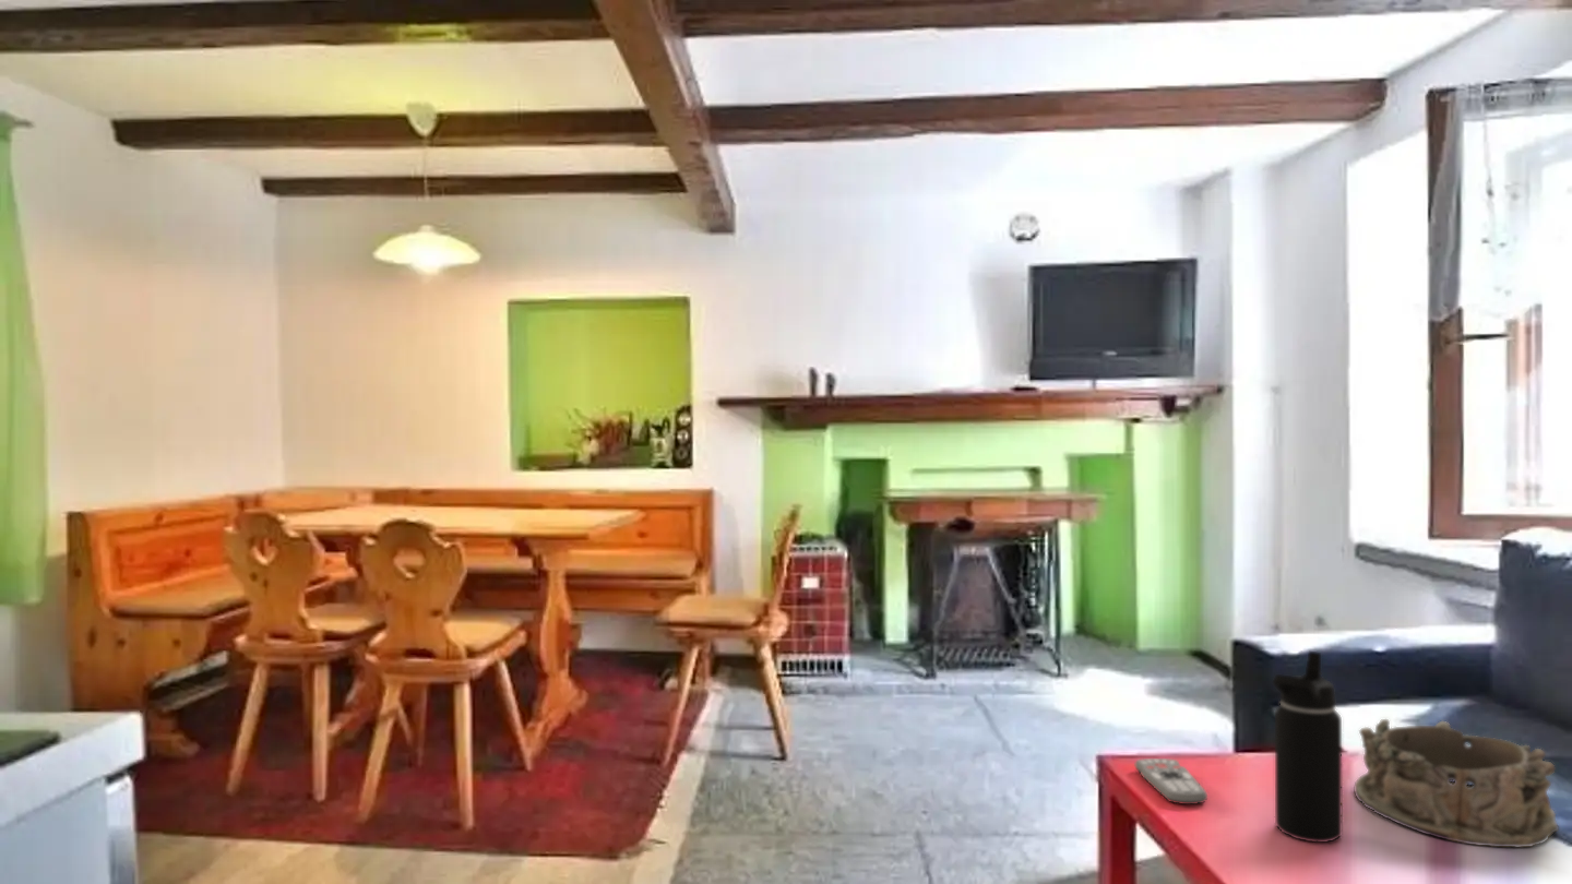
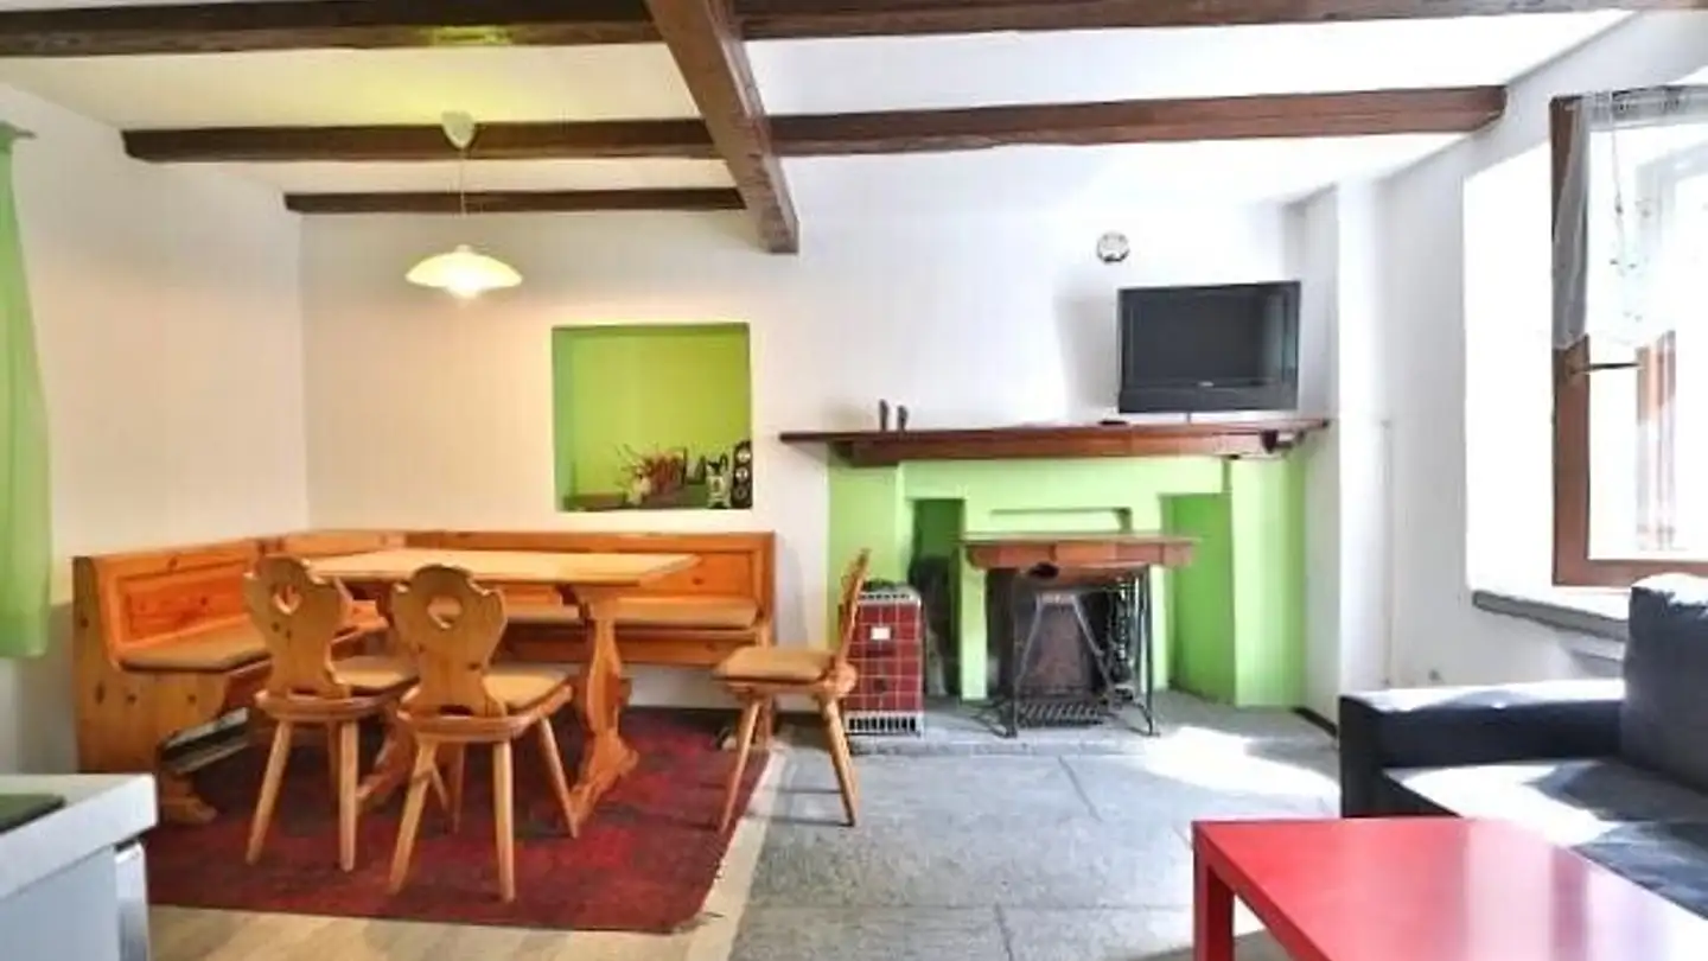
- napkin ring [1354,718,1560,848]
- remote control [1134,757,1208,805]
- water bottle [1272,650,1343,844]
